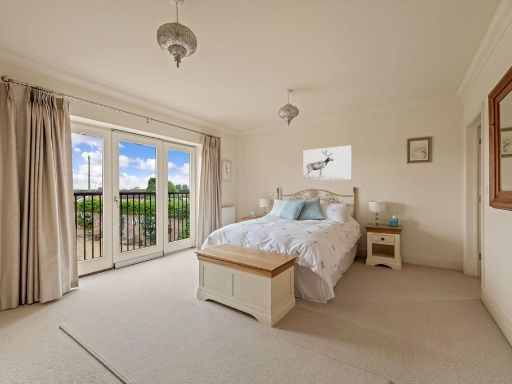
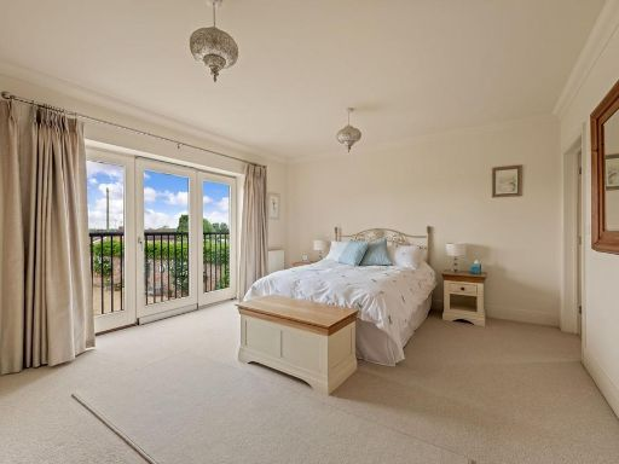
- wall art [303,145,353,182]
